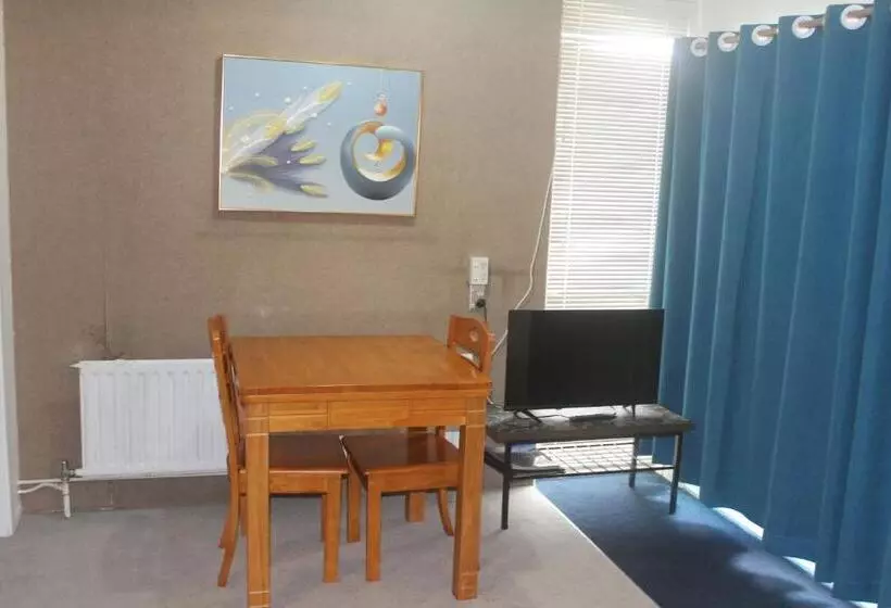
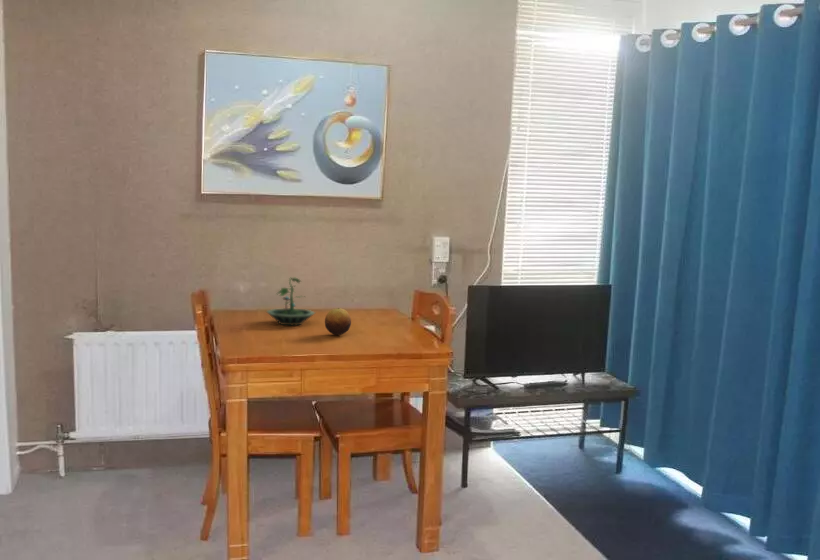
+ fruit [324,307,352,336]
+ terrarium [265,276,316,326]
